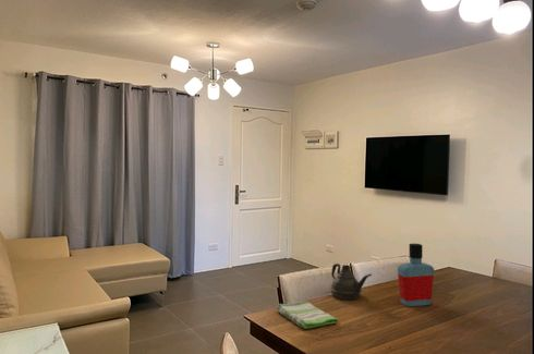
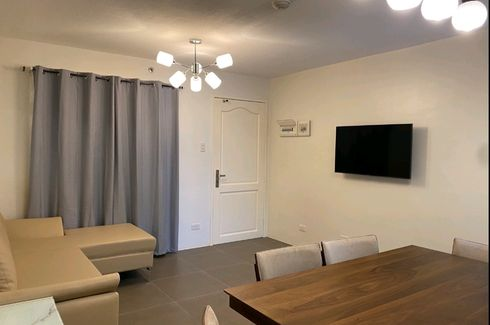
- dish towel [276,301,340,330]
- bottle [397,243,435,307]
- teapot [329,263,373,301]
